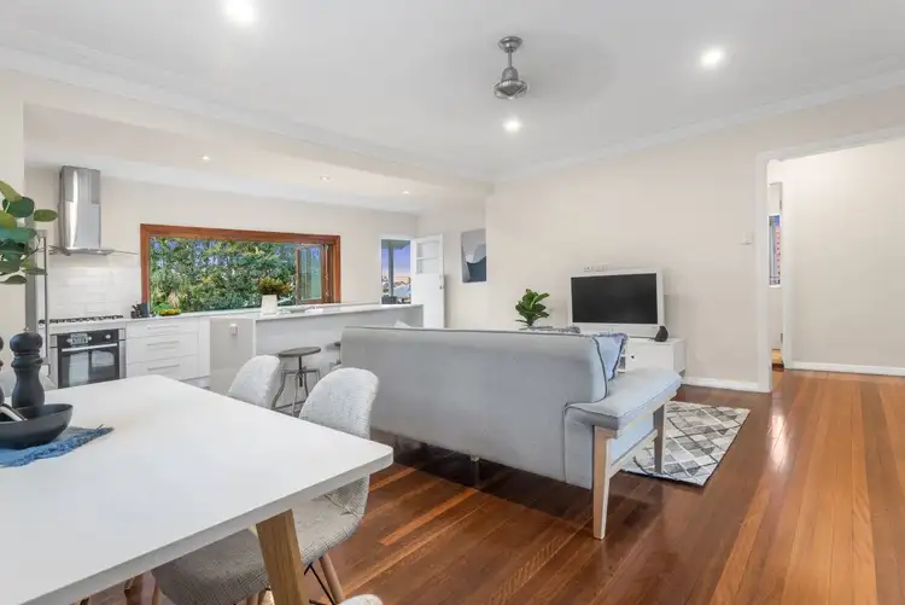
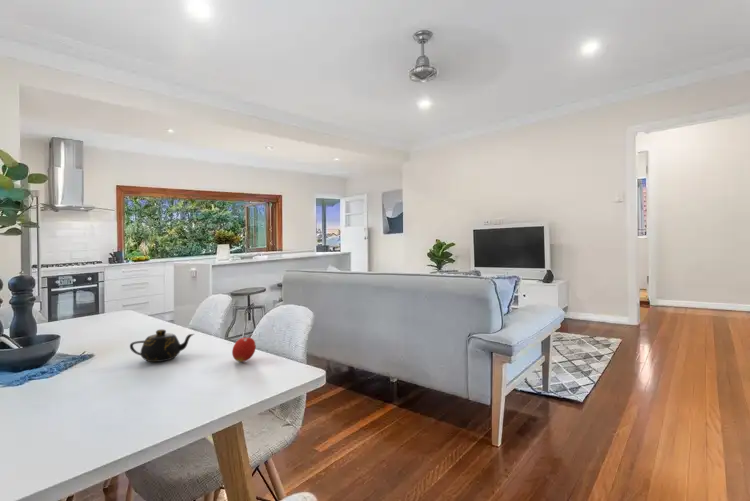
+ fruit [231,333,257,363]
+ teapot [129,328,195,363]
